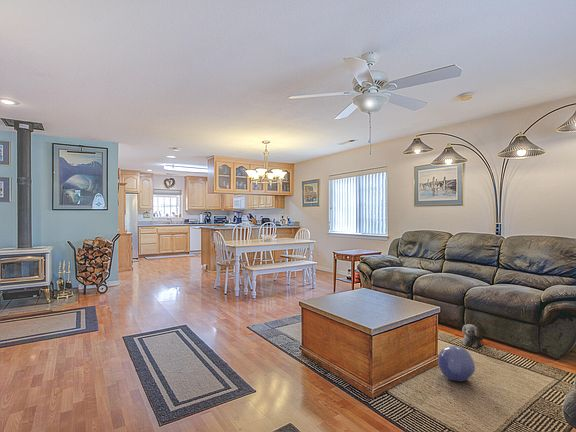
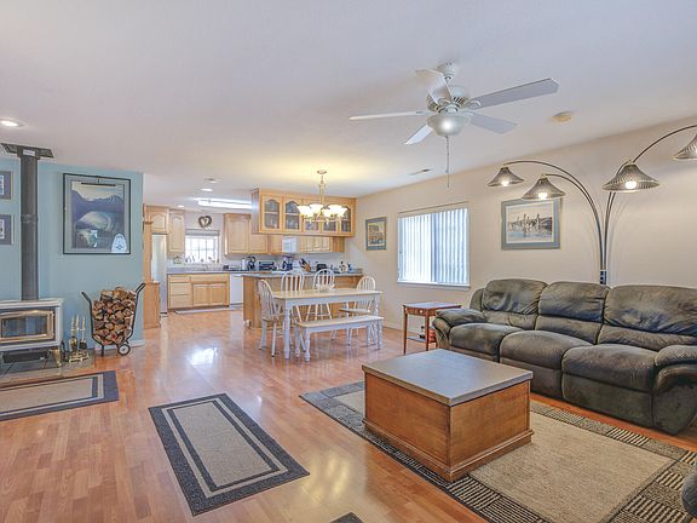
- plush toy [460,323,484,348]
- ball [437,345,476,382]
